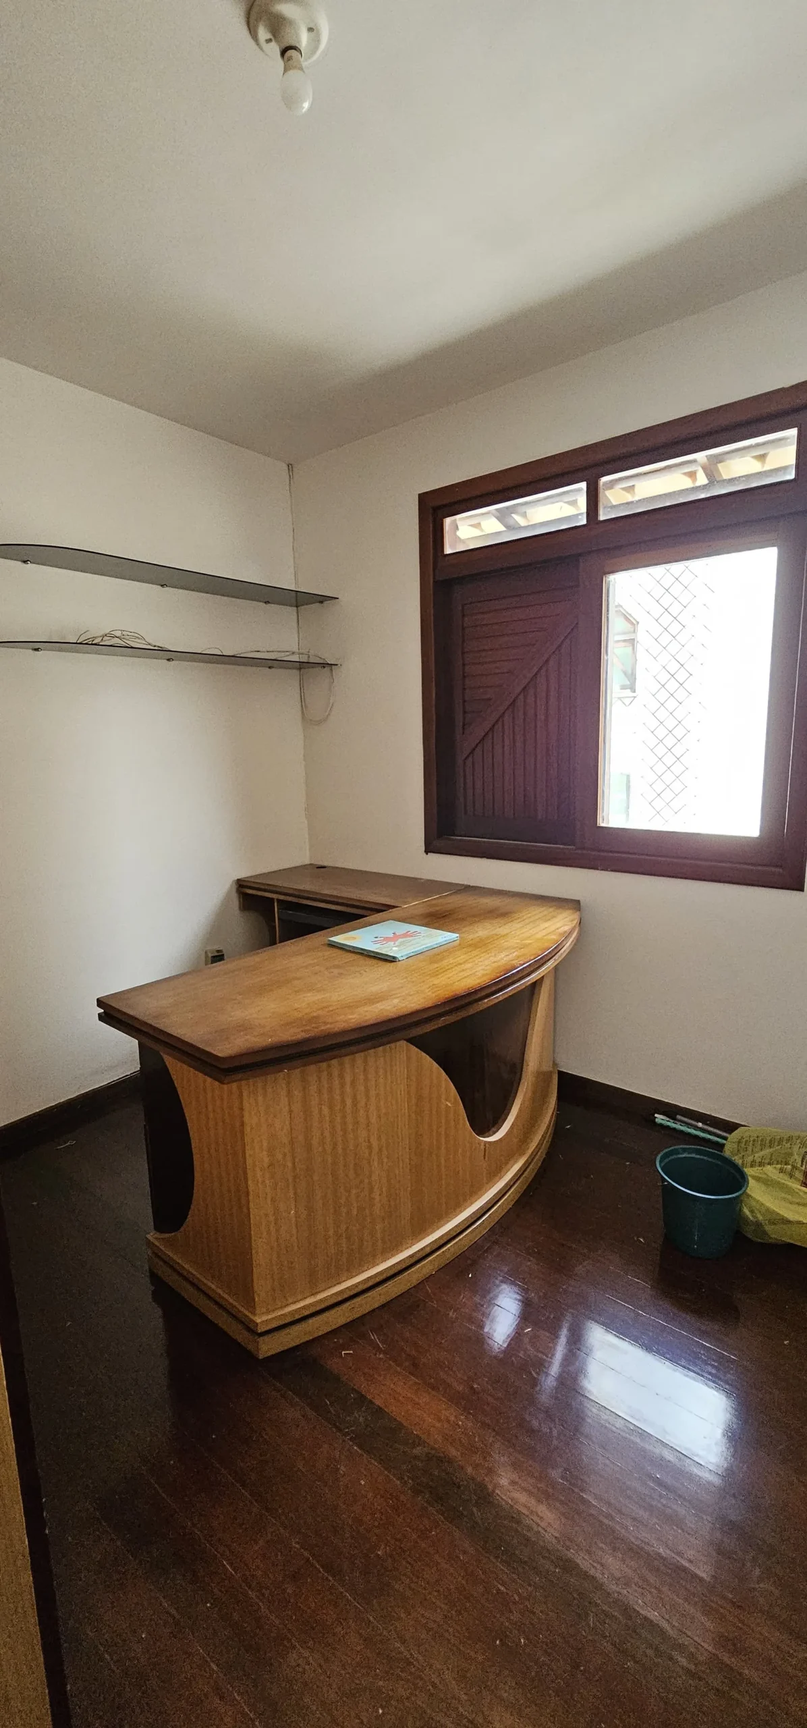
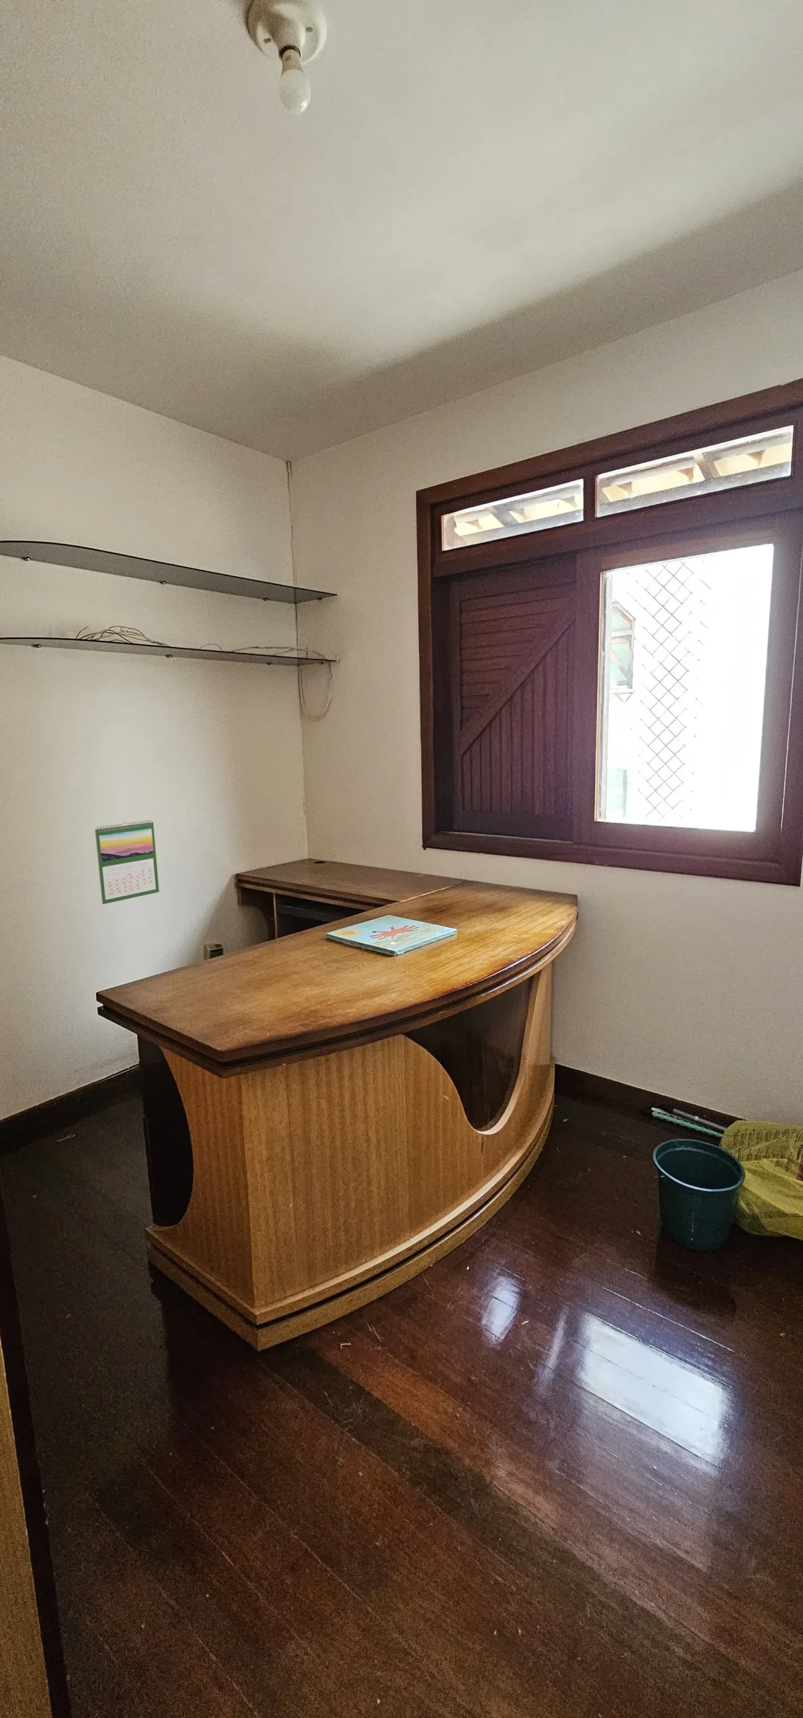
+ calendar [94,820,160,905]
